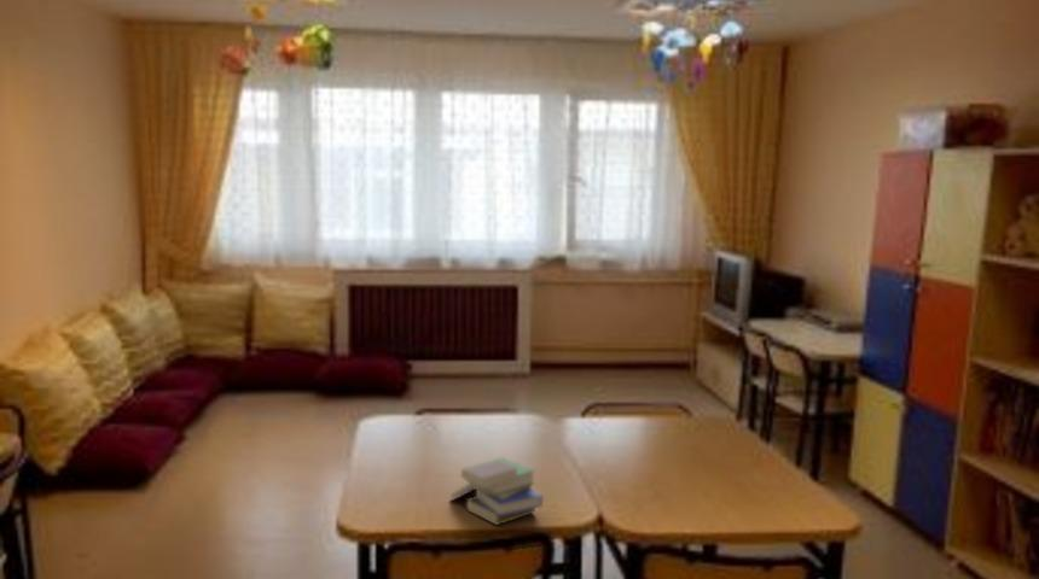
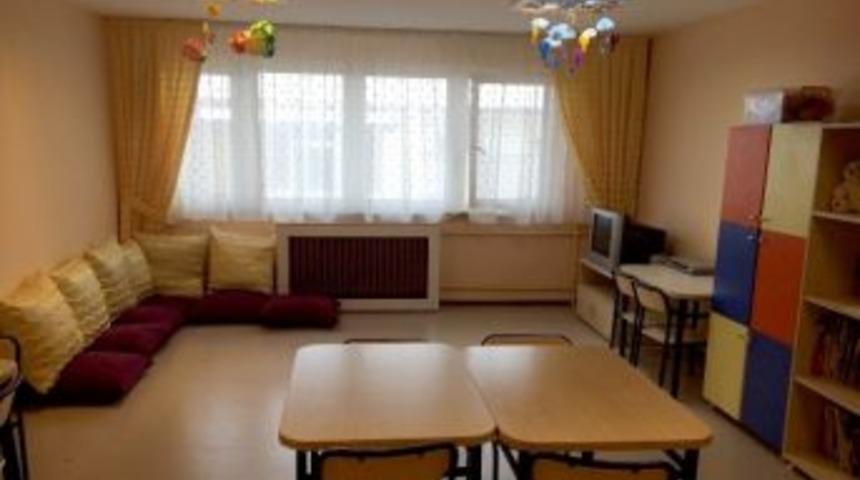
- book [448,456,544,527]
